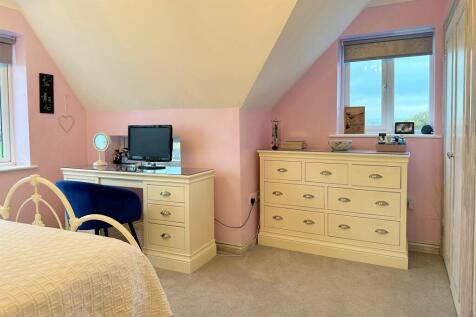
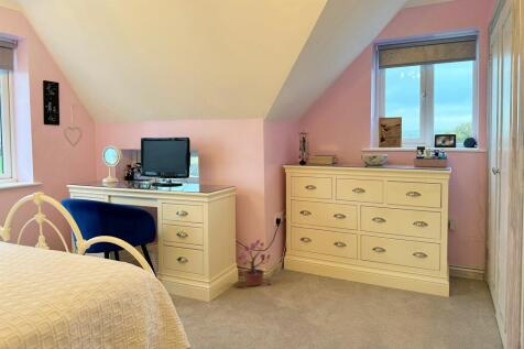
+ potted plant [236,238,273,287]
